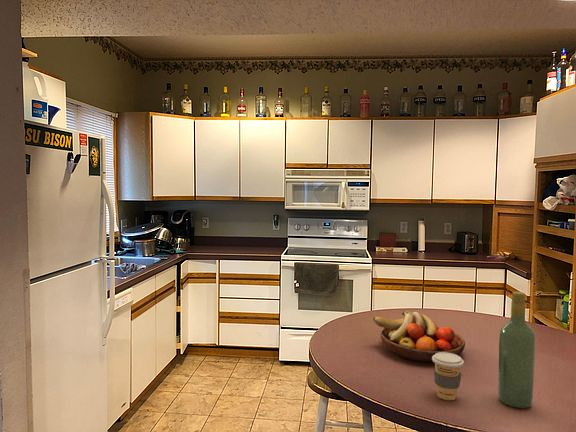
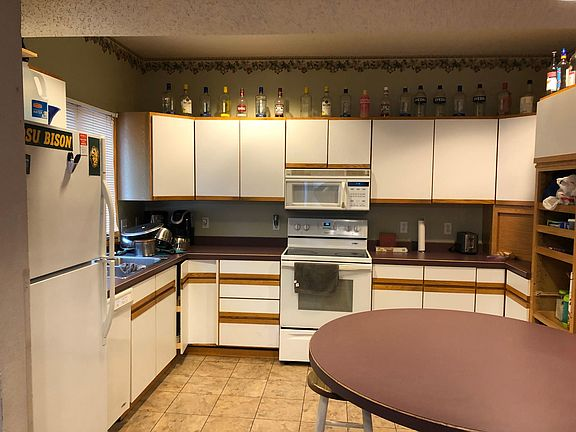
- wine bottle [497,291,536,409]
- fruit bowl [372,310,466,363]
- coffee cup [432,352,465,401]
